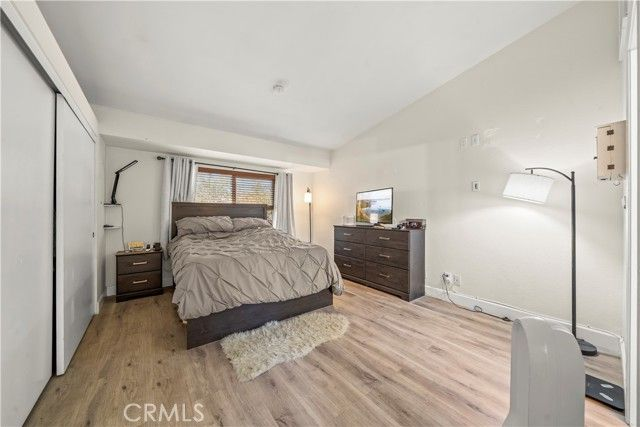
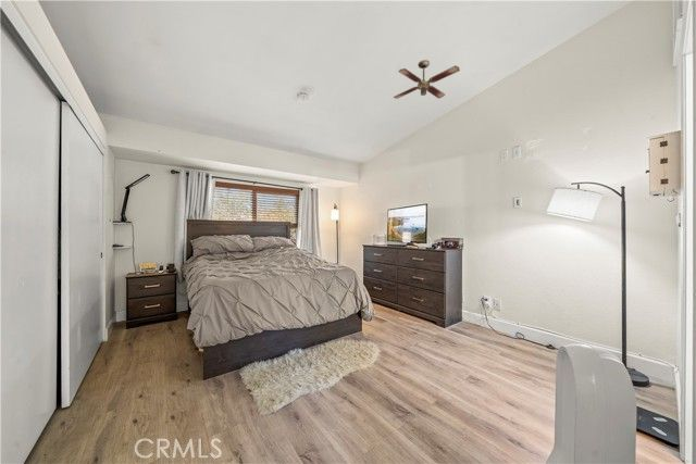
+ ceiling fan [393,59,461,100]
